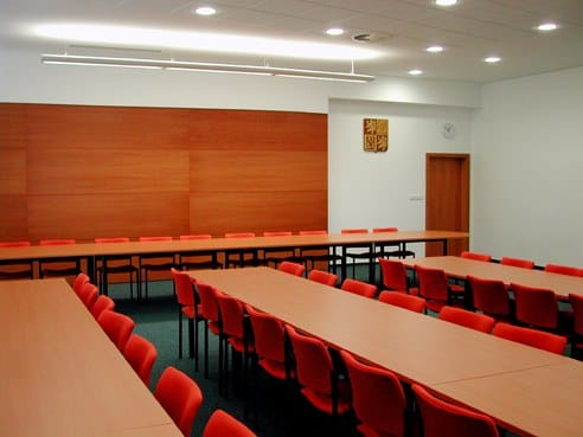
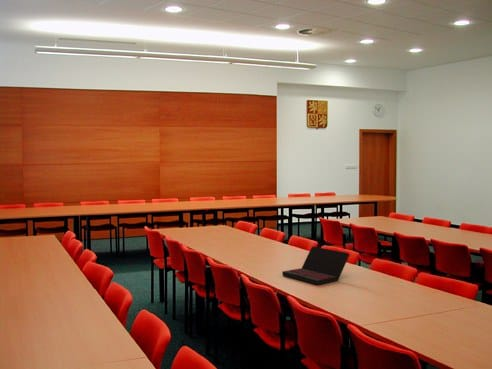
+ laptop [281,245,351,286]
